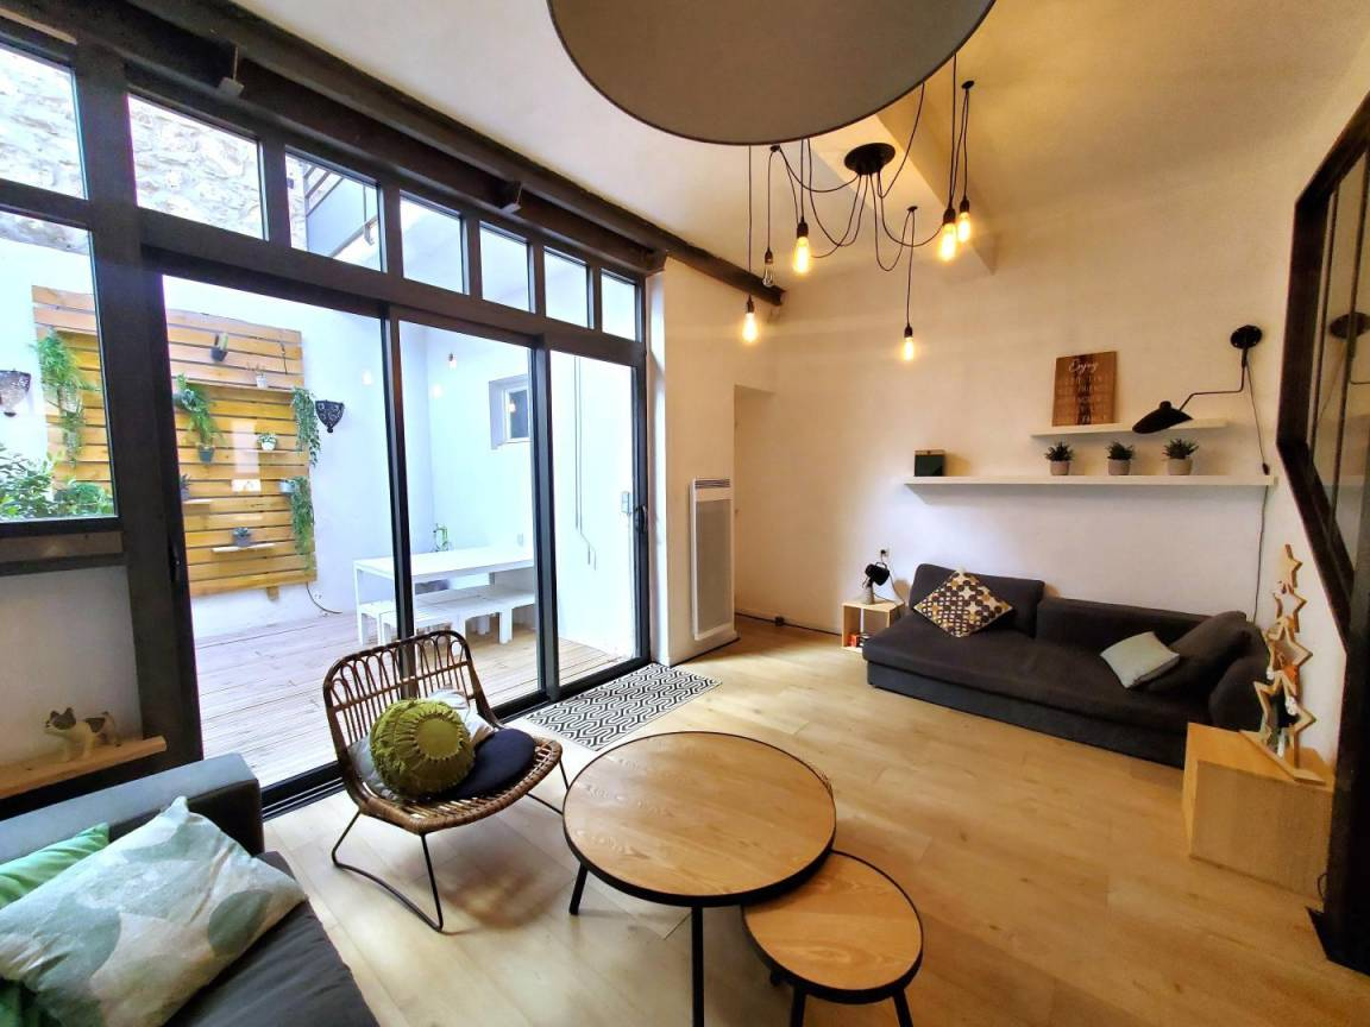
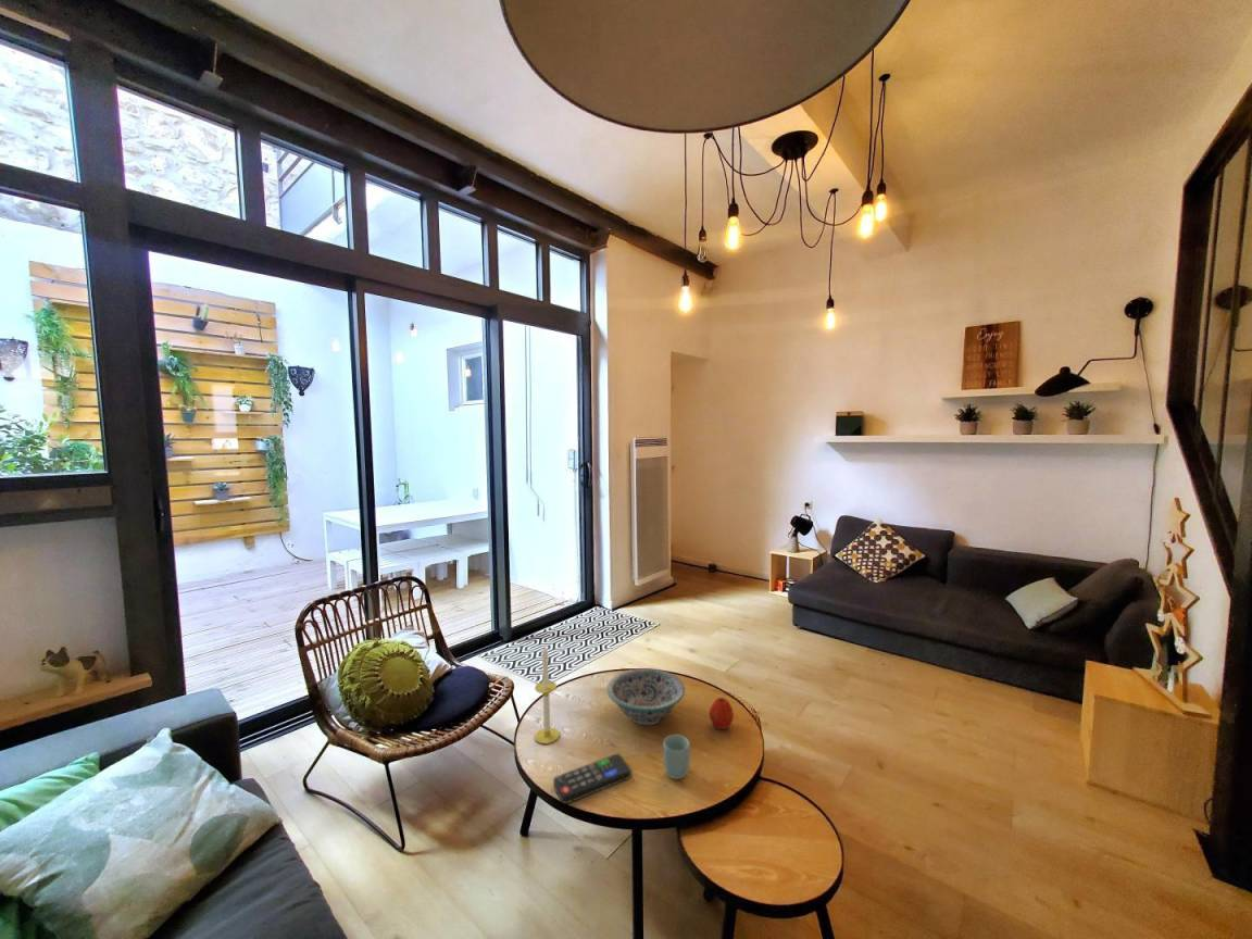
+ candle [534,644,561,744]
+ decorative bowl [605,667,686,726]
+ remote control [552,753,633,805]
+ cup [662,734,691,780]
+ apple [709,697,735,730]
